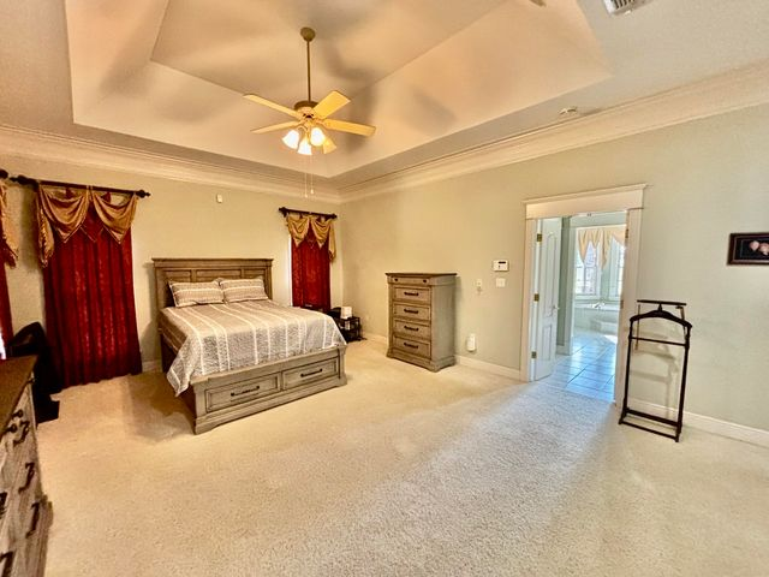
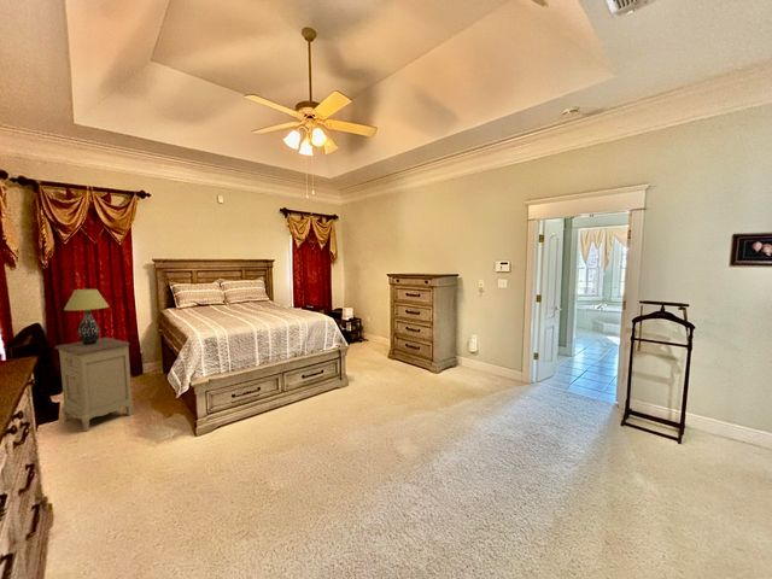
+ nightstand [54,337,134,433]
+ table lamp [63,288,110,345]
